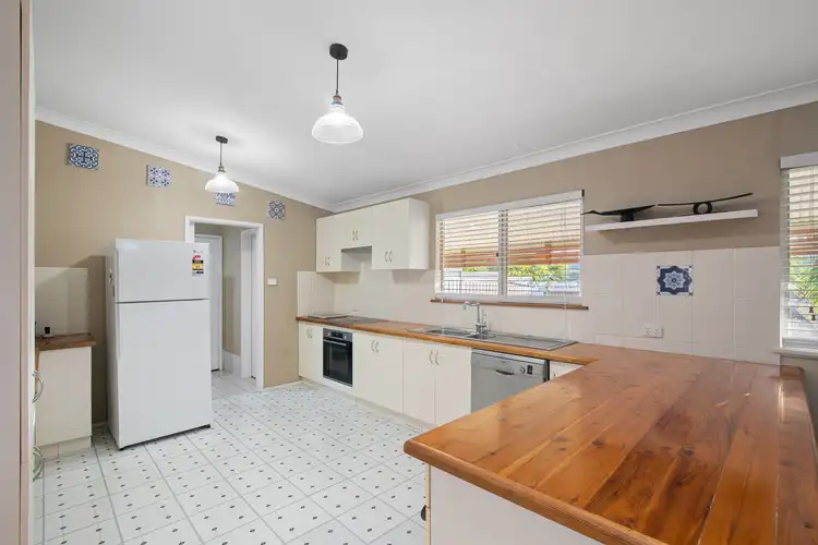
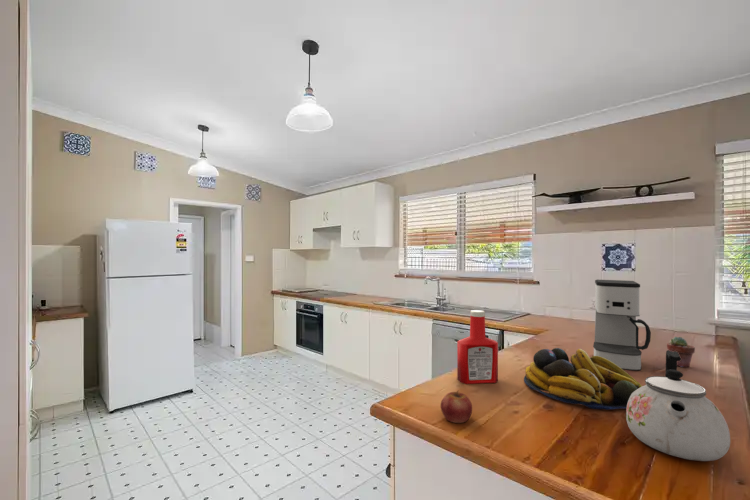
+ soap bottle [456,309,499,385]
+ fruit bowl [523,347,643,410]
+ apple [440,389,473,424]
+ coffee maker [592,279,652,372]
+ potted succulent [666,336,696,368]
+ kettle [625,349,731,462]
